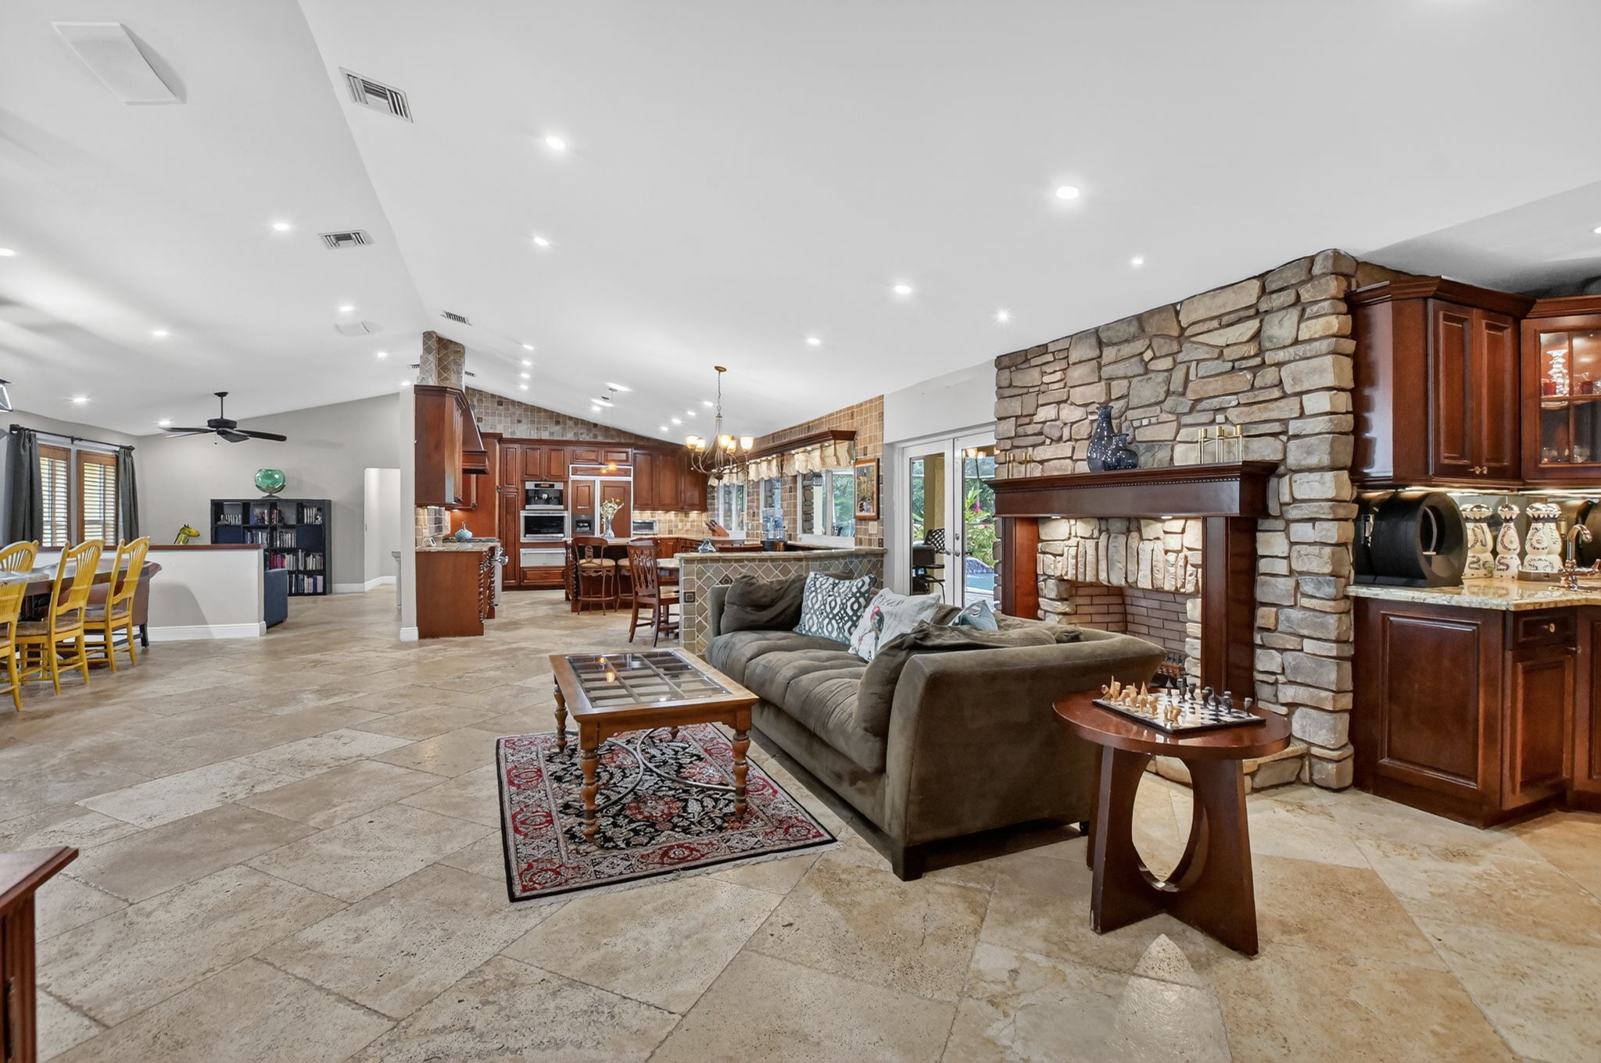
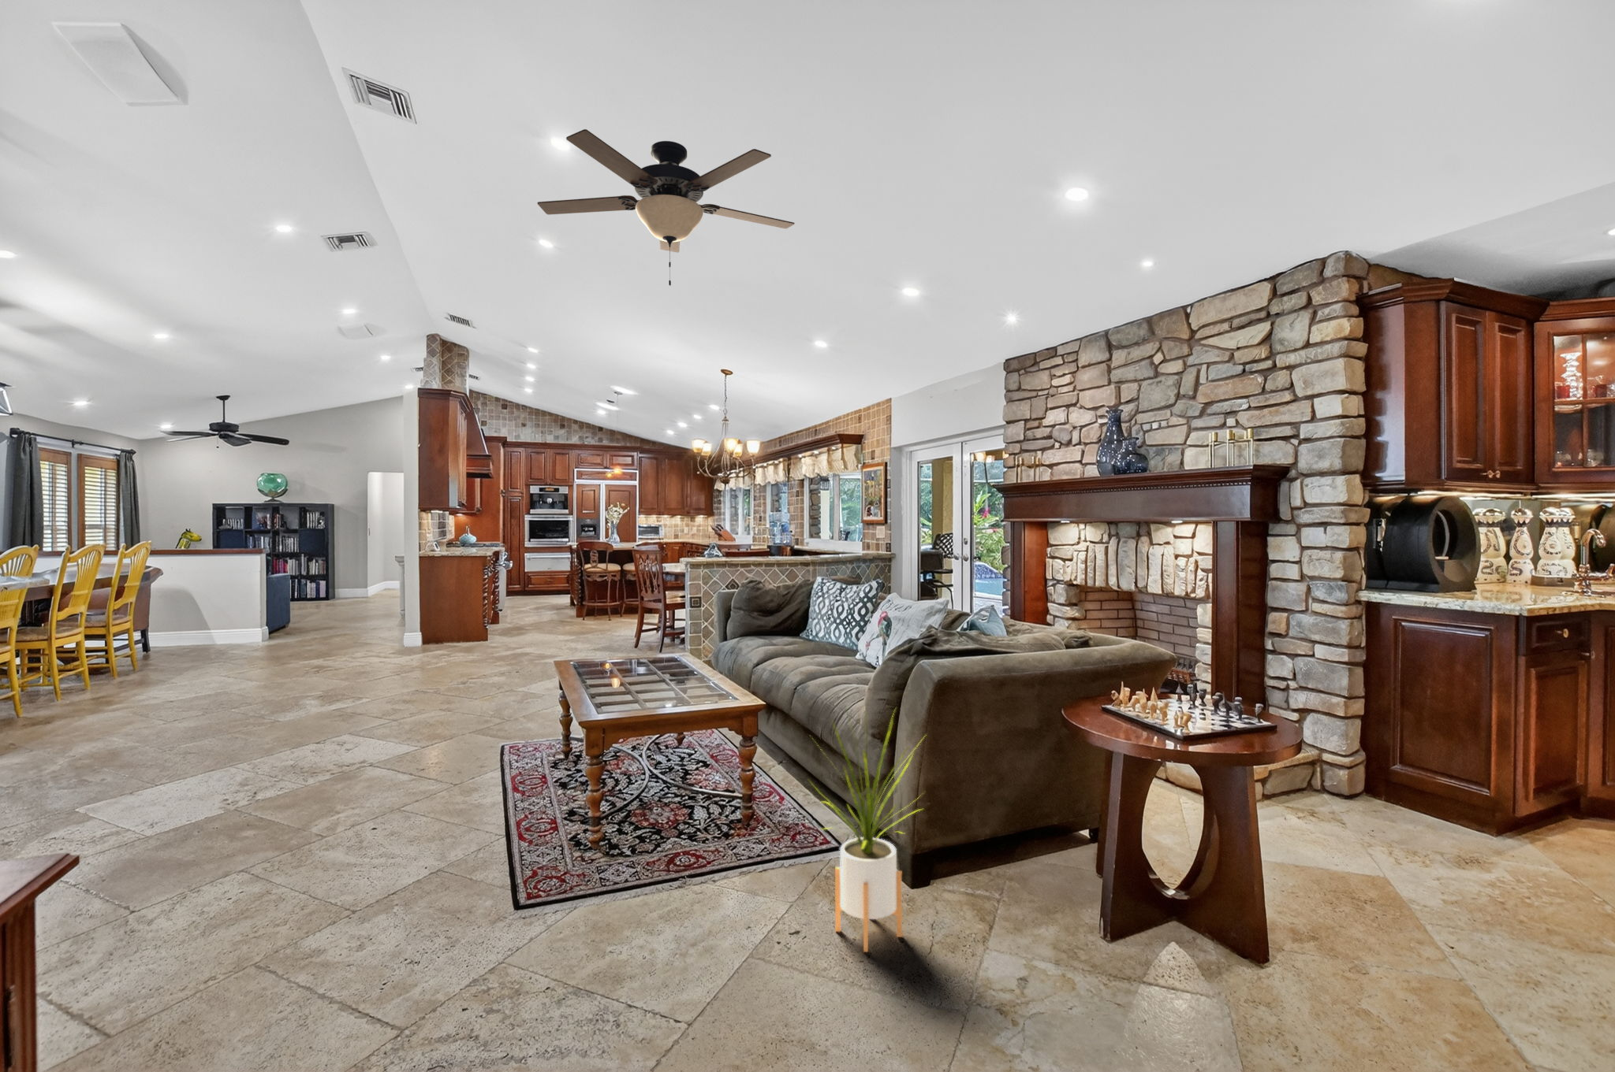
+ house plant [807,705,928,954]
+ ceiling fan [536,128,796,287]
